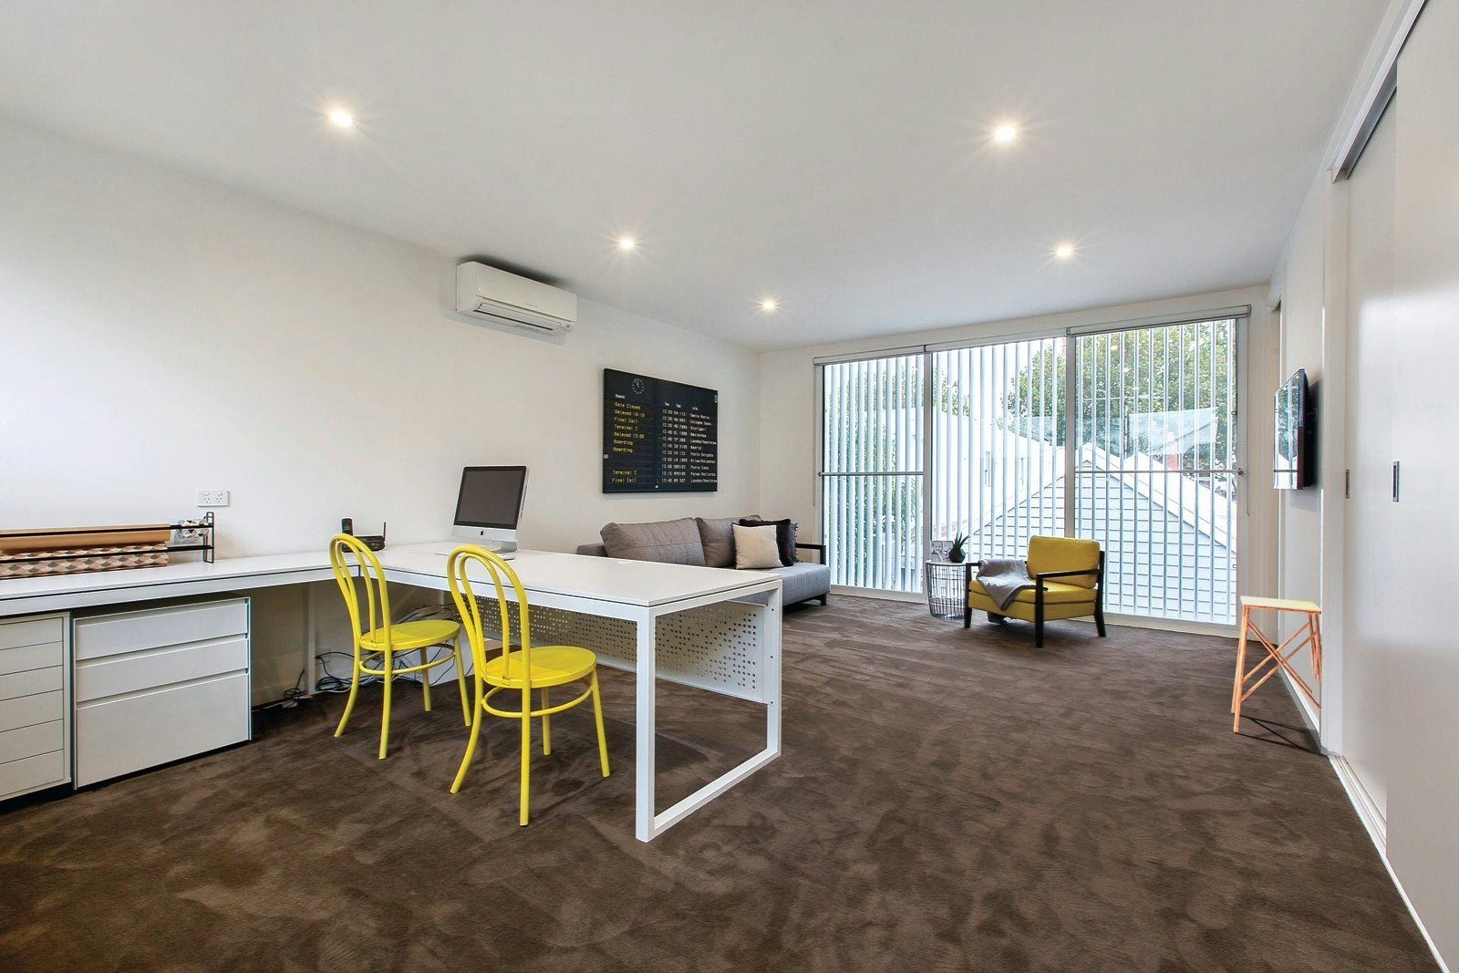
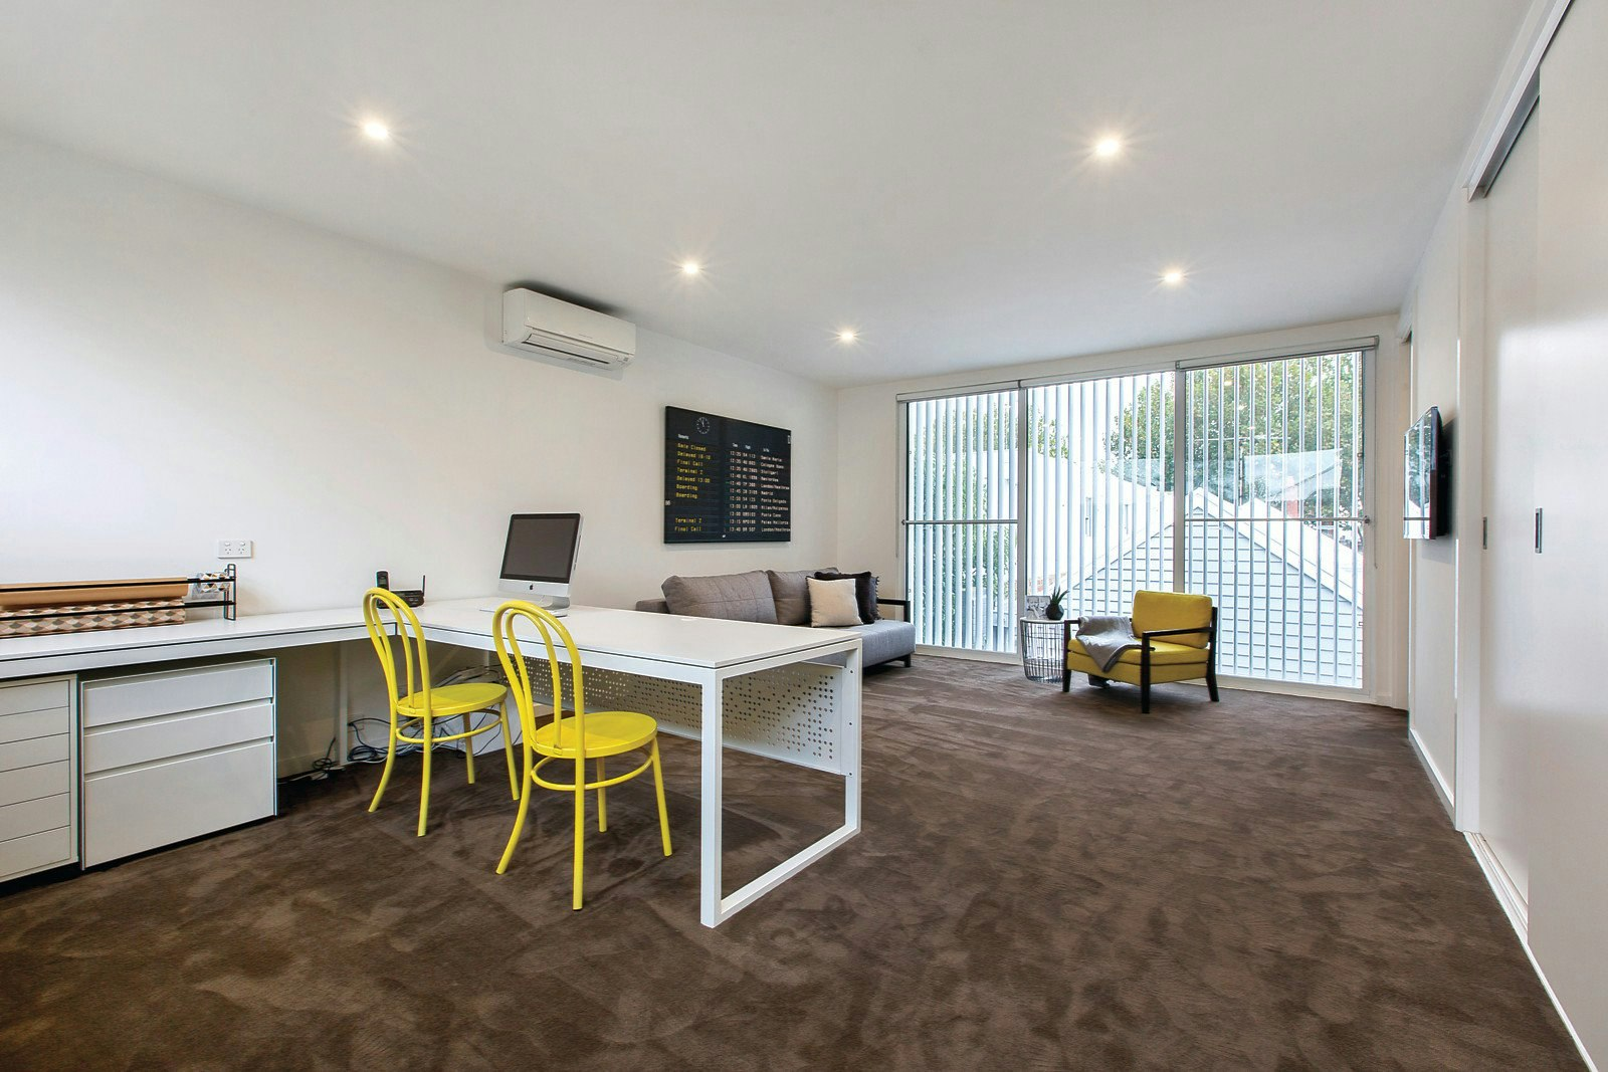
- side table [1230,595,1322,733]
